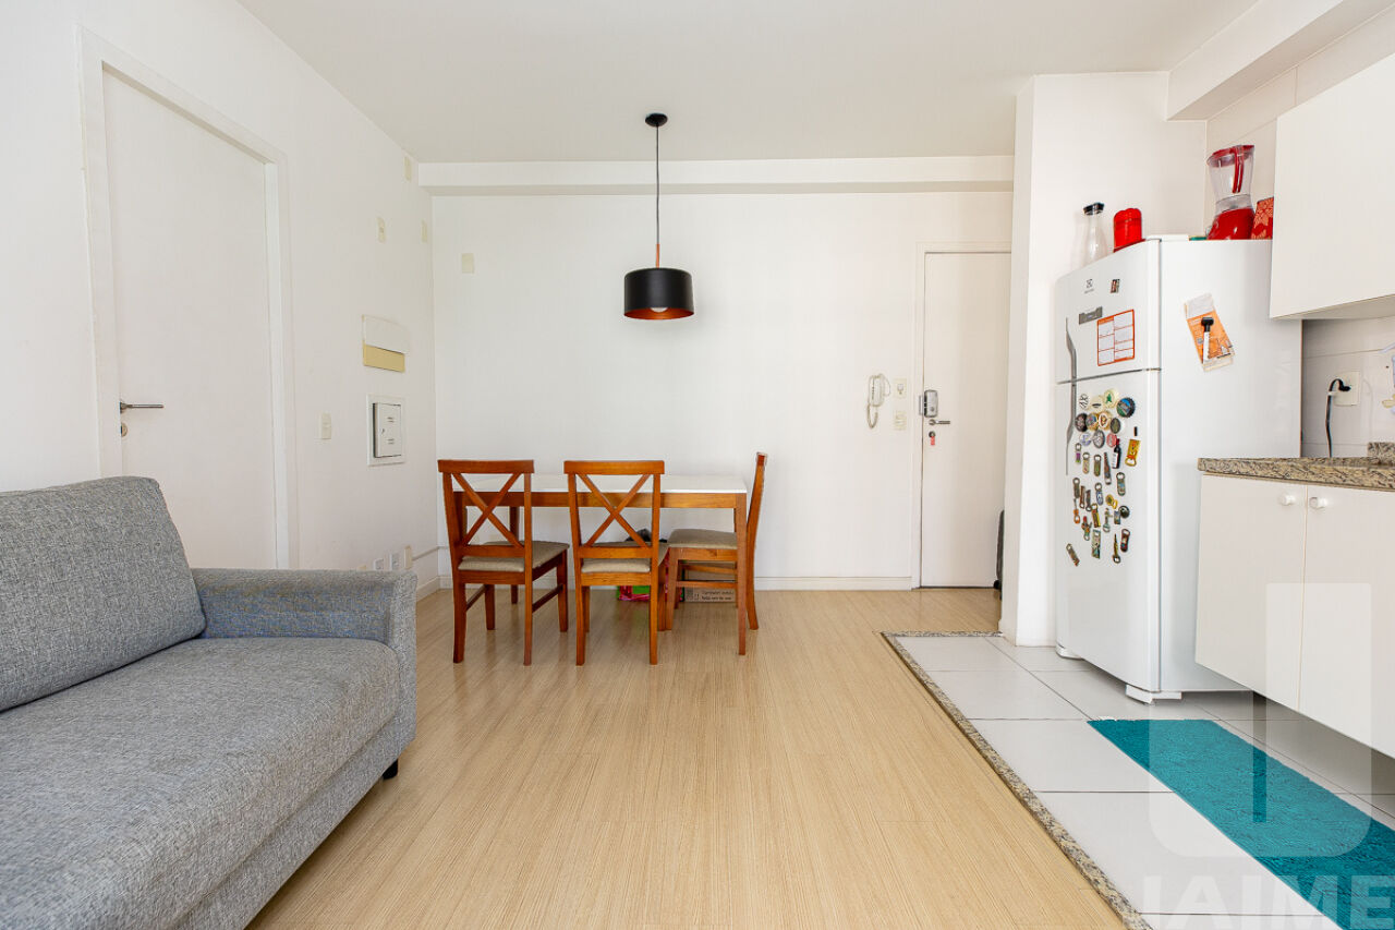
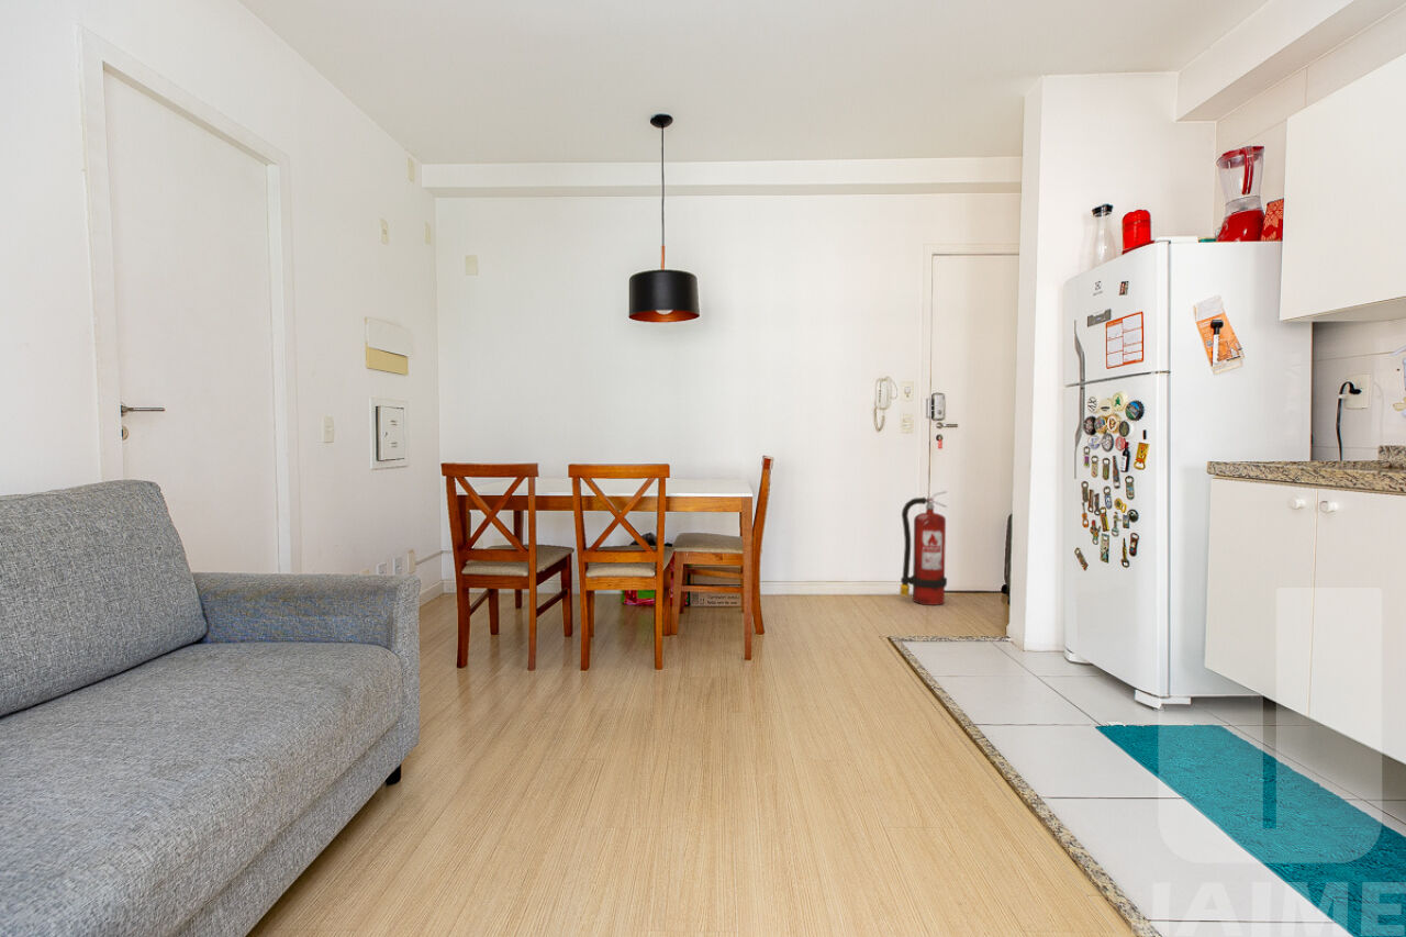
+ fire extinguisher [899,490,948,606]
